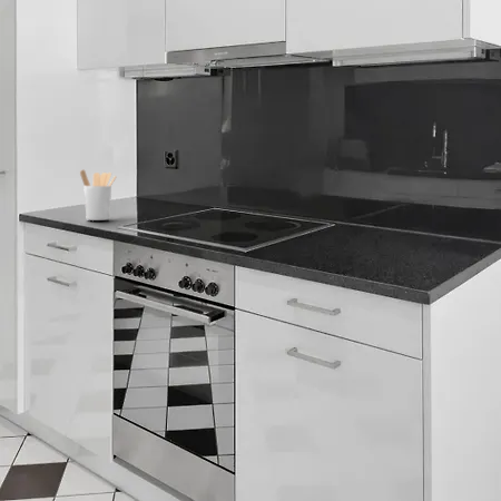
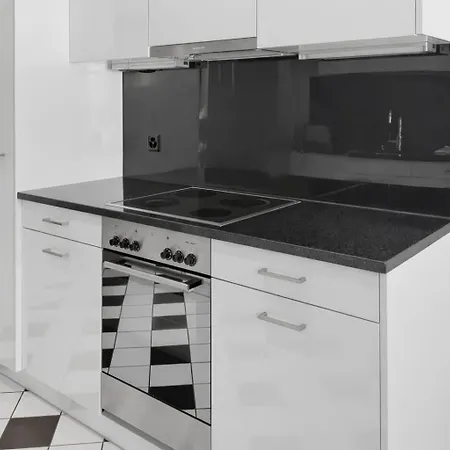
- utensil holder [79,168,117,222]
